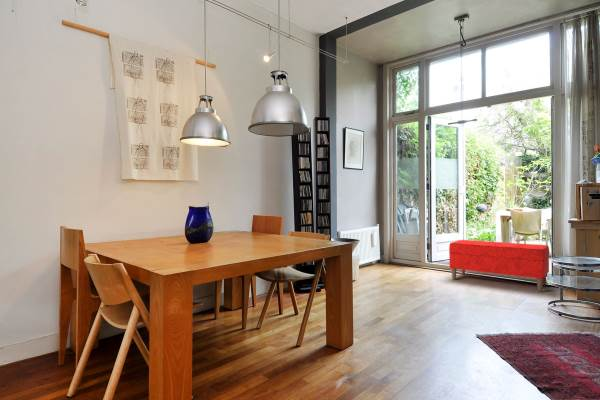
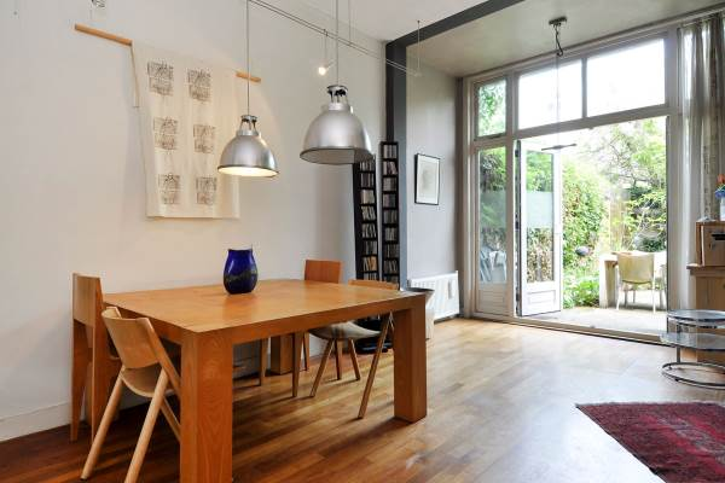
- bench [448,239,550,293]
